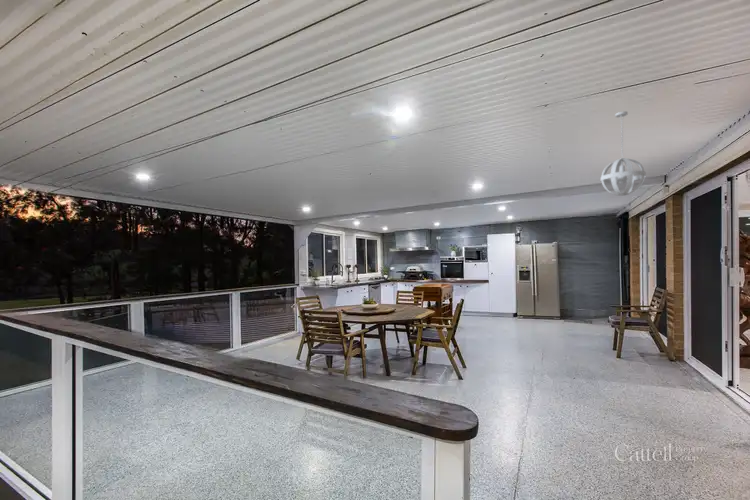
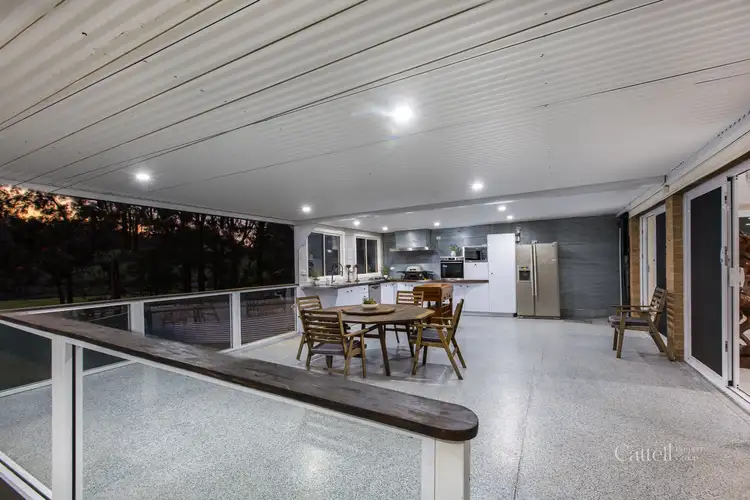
- pendant light [600,110,647,197]
